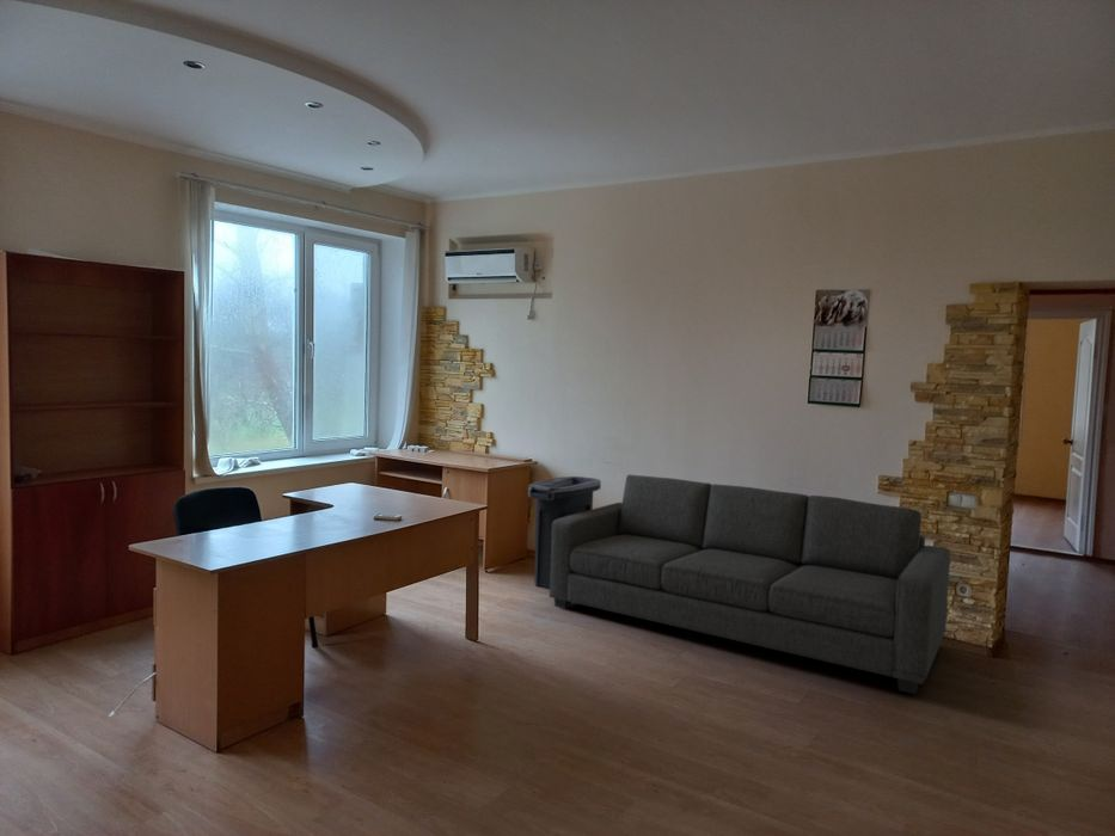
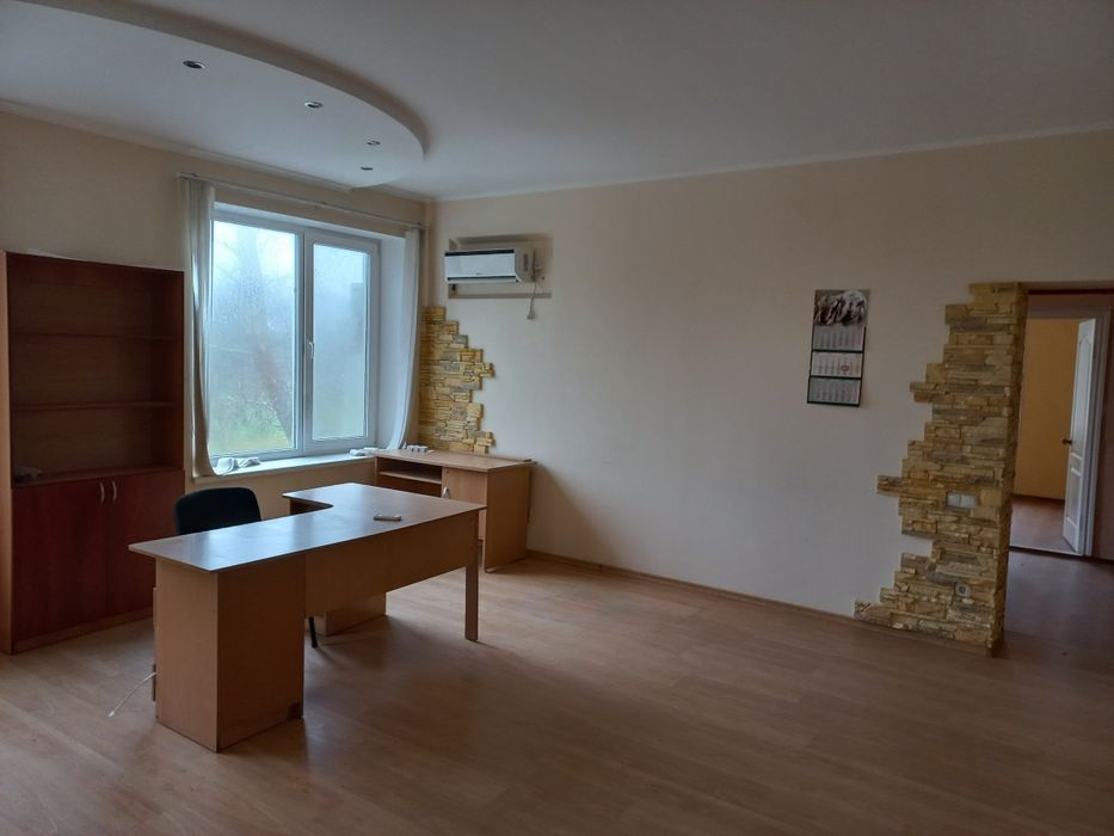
- sofa [549,473,951,695]
- trash can [527,475,602,590]
